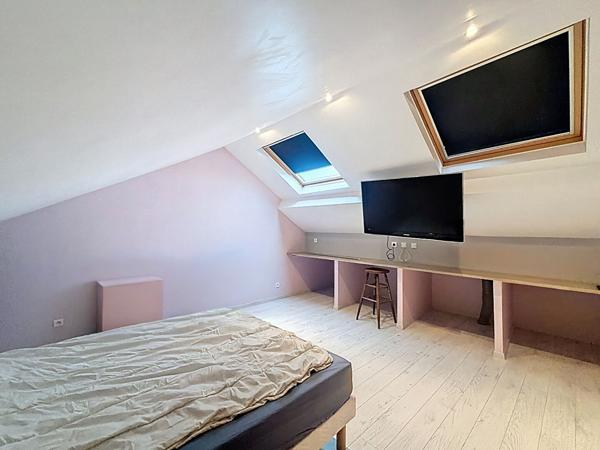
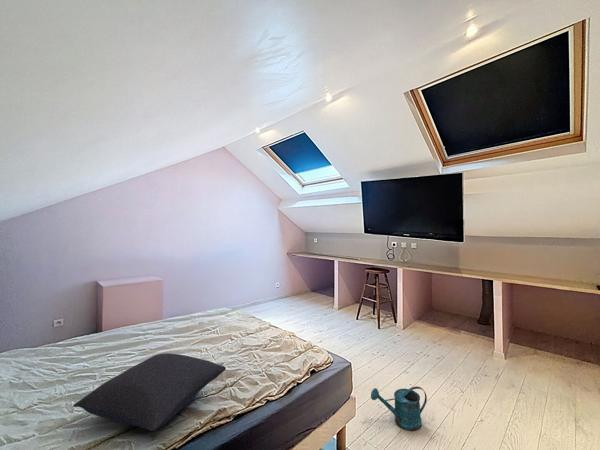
+ watering can [370,385,428,432]
+ pillow [72,352,227,432]
